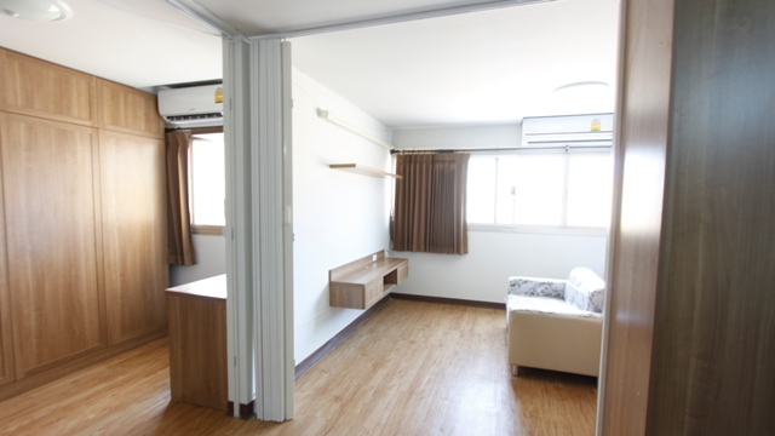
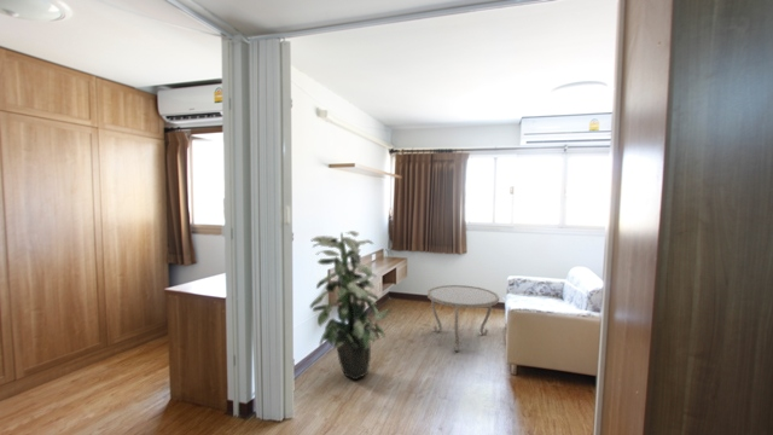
+ indoor plant [309,230,391,381]
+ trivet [426,284,500,353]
